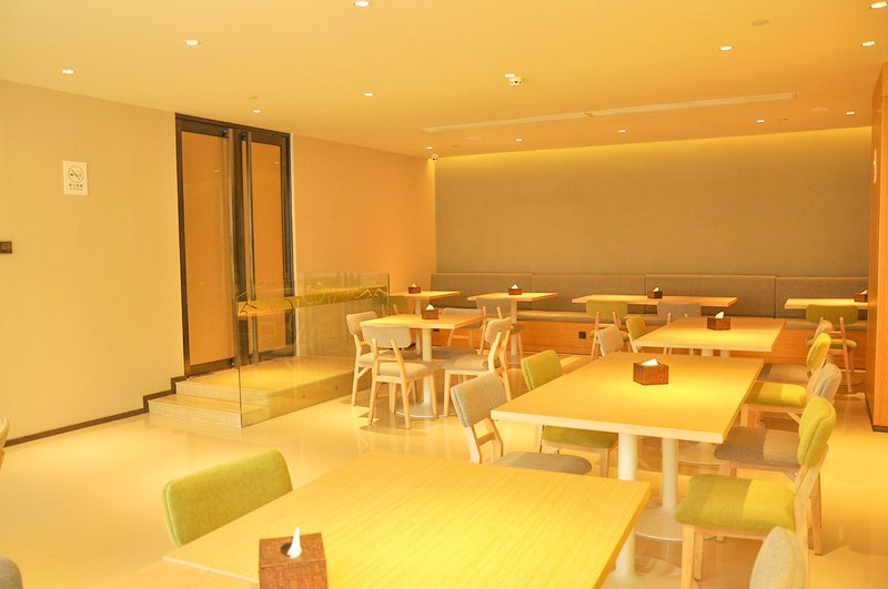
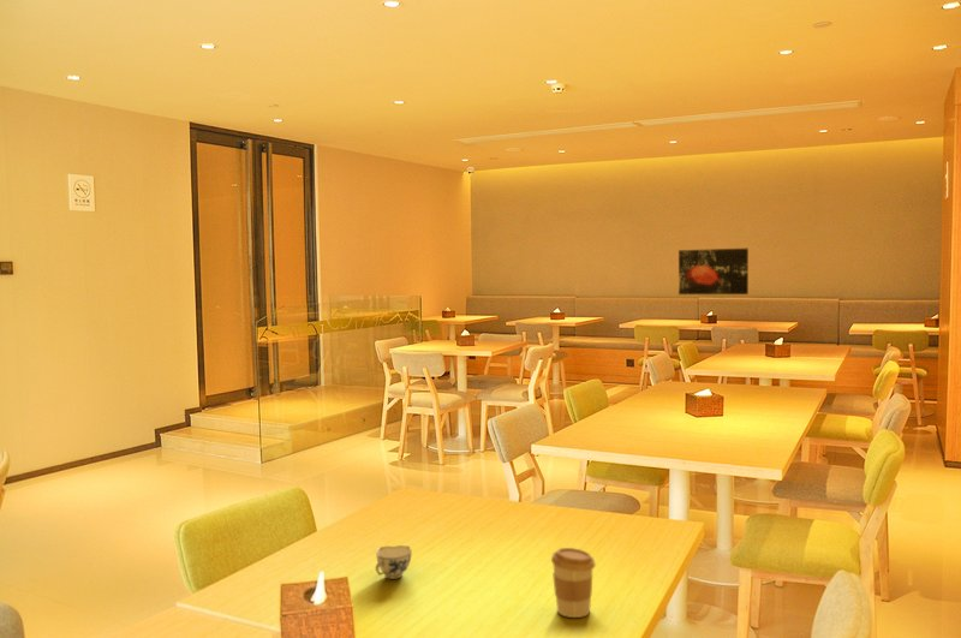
+ coffee cup [550,547,596,619]
+ wall art [678,248,750,296]
+ chinaware [375,544,413,580]
